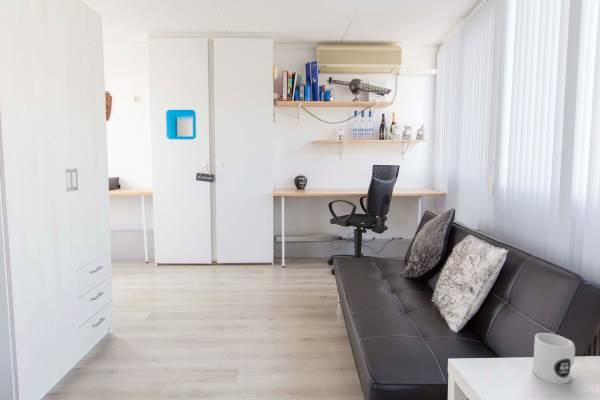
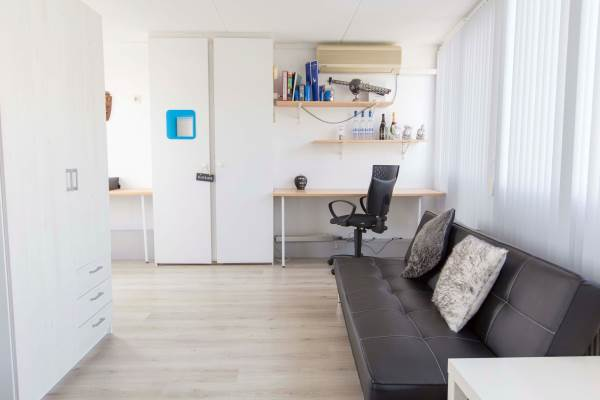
- mug [532,332,576,385]
